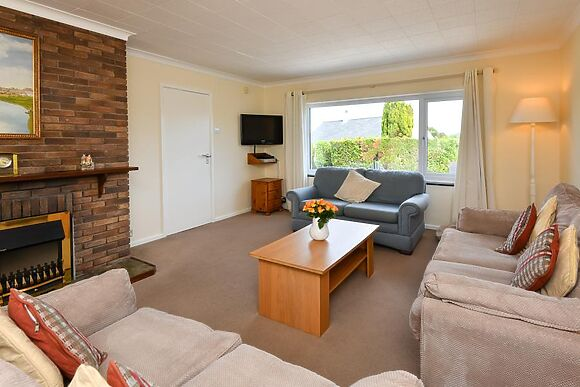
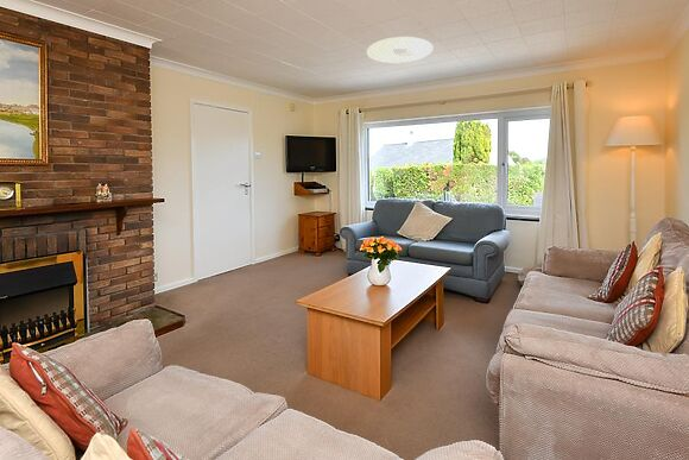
+ ceiling light [366,36,435,64]
